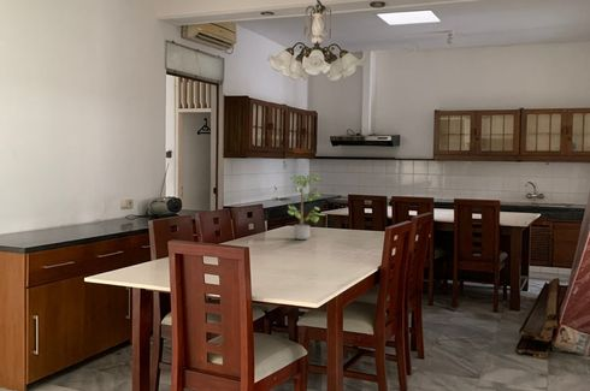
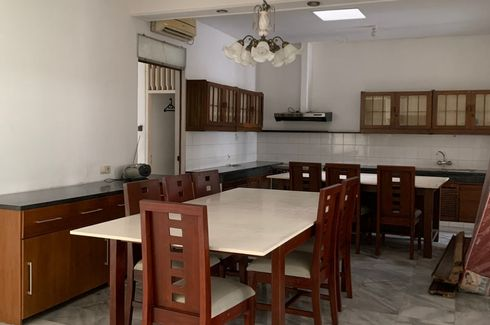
- potted plant [287,171,326,241]
